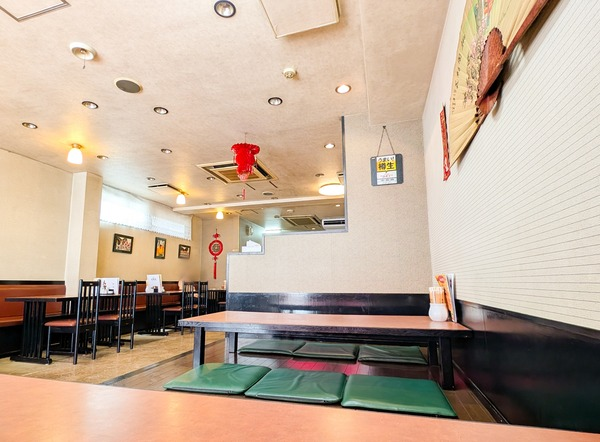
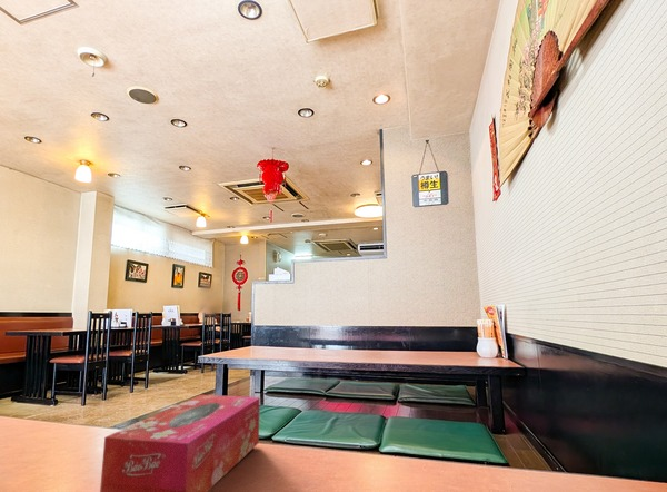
+ tissue box [99,394,261,492]
